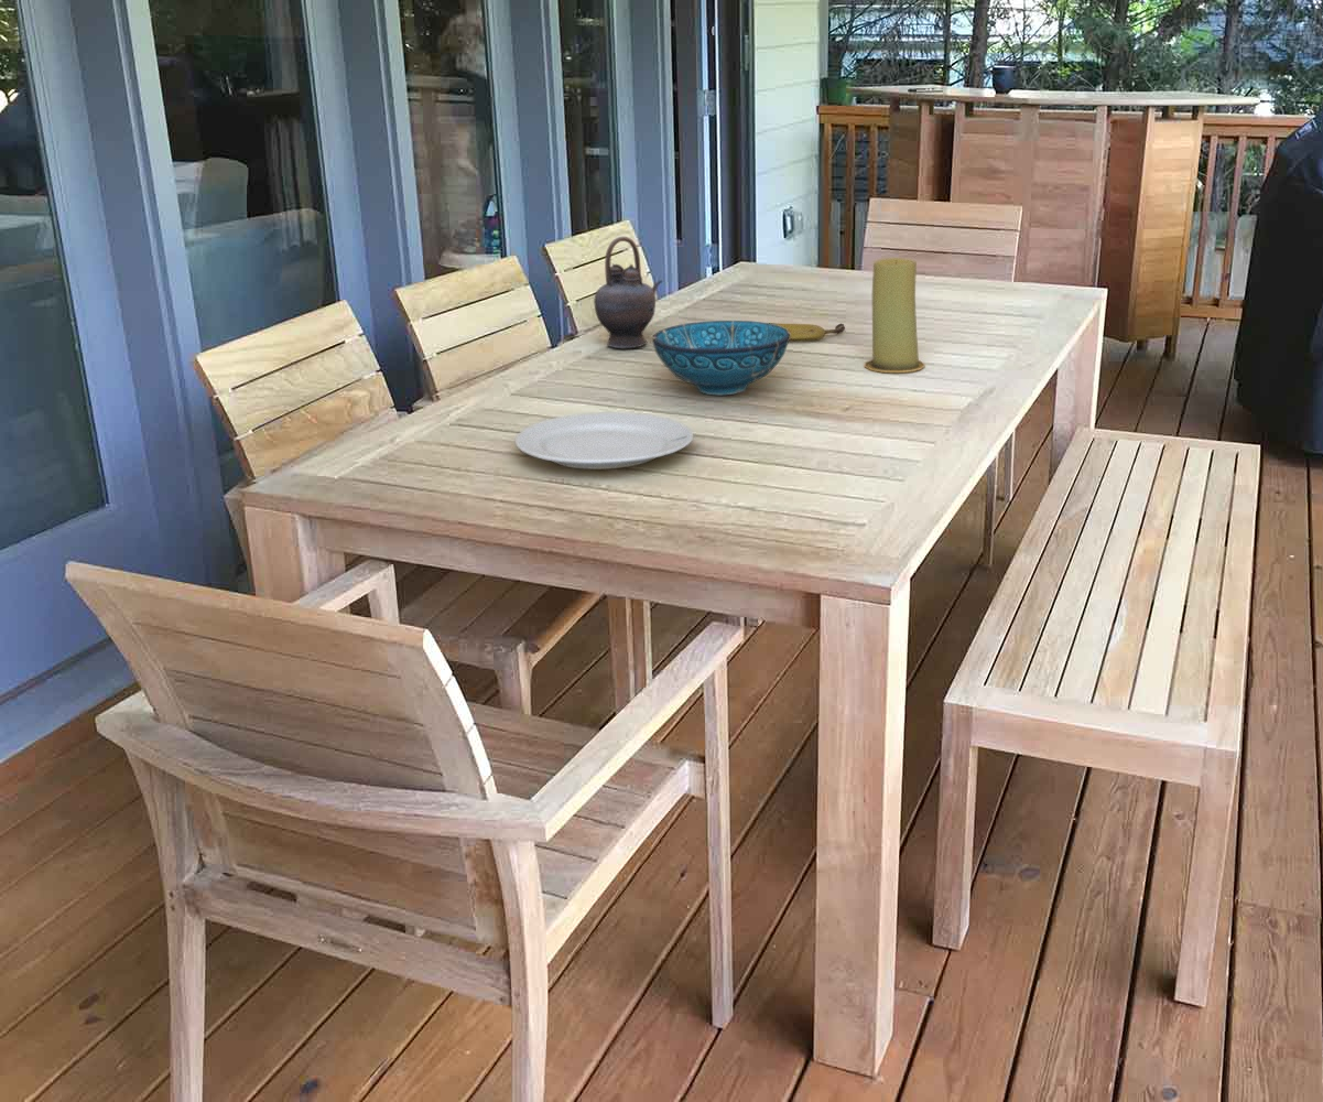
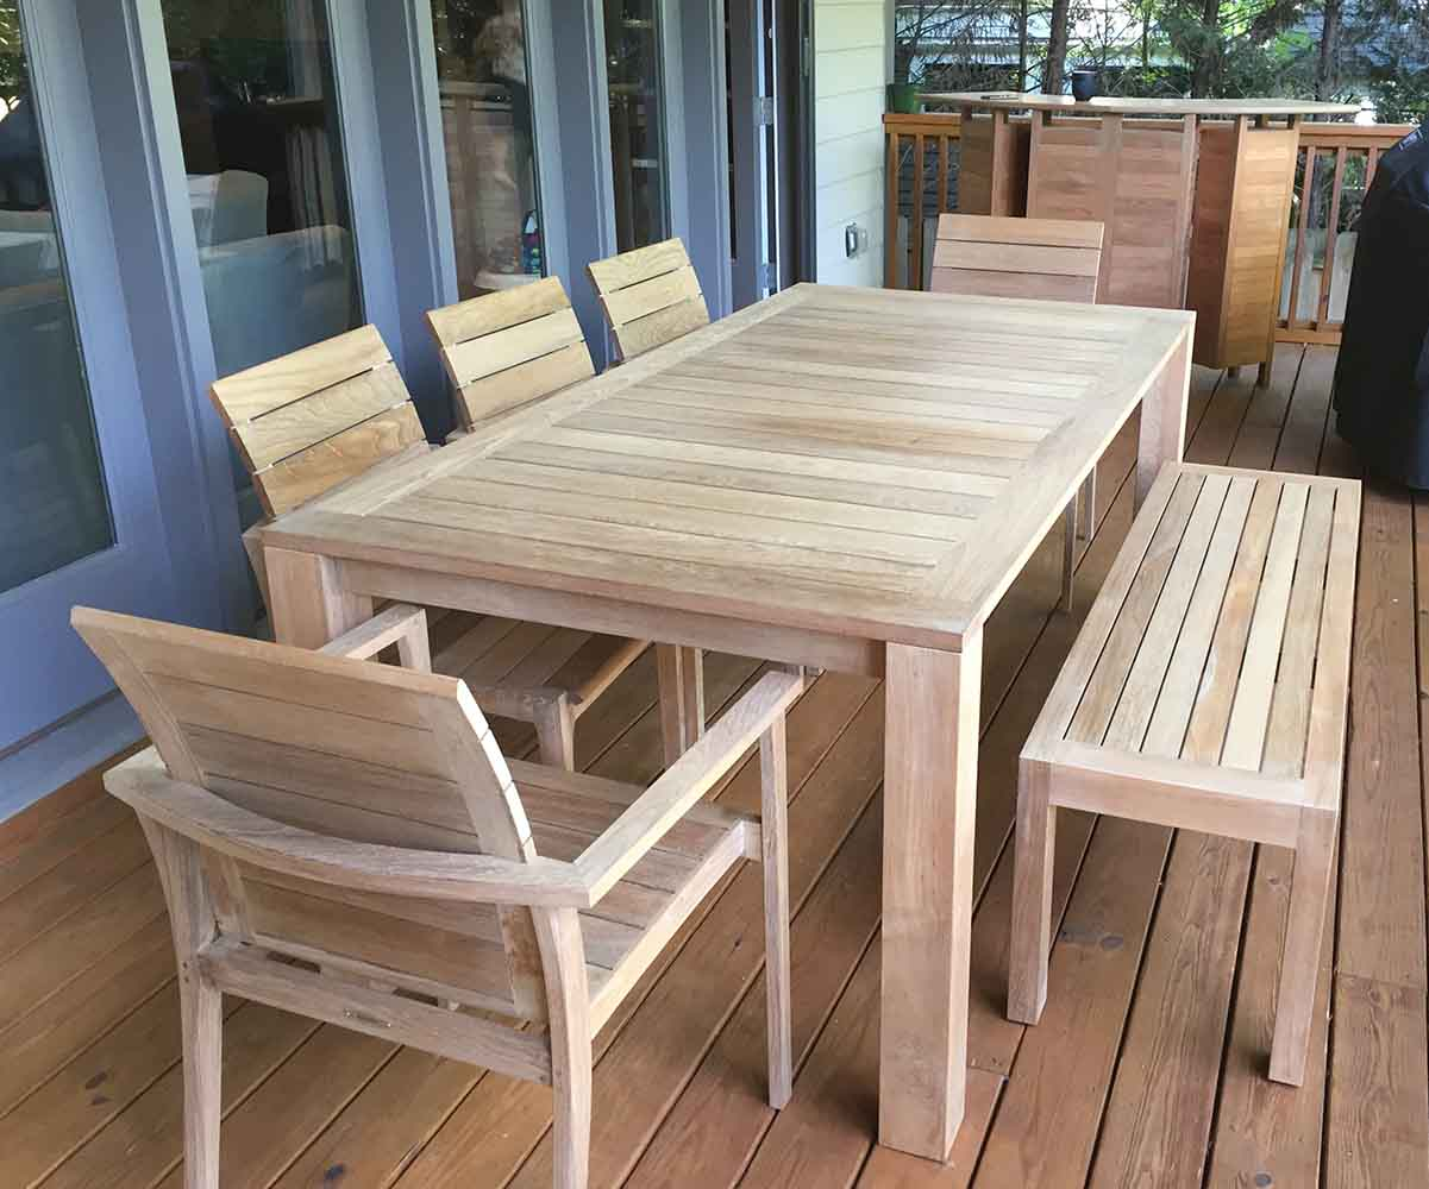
- fruit [768,322,846,342]
- candle [864,257,926,374]
- teapot [593,236,663,349]
- decorative bowl [651,320,791,396]
- chinaware [514,411,694,471]
